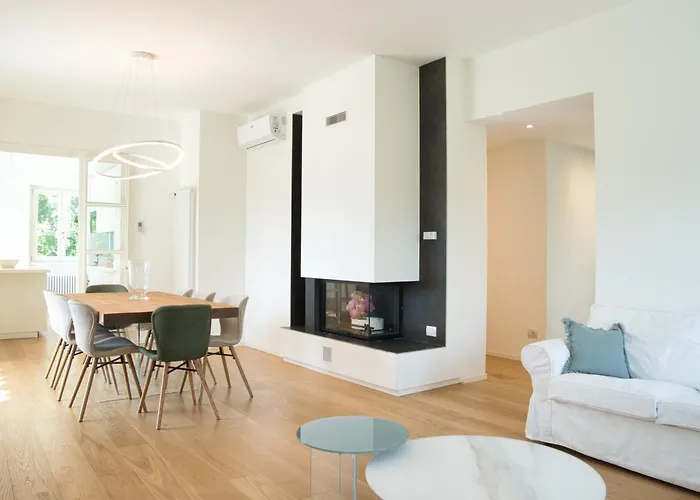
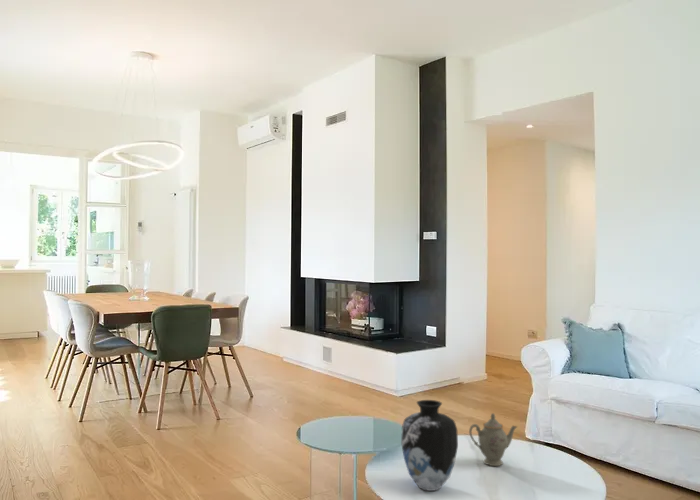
+ chinaware [468,412,518,467]
+ vase [400,399,459,492]
